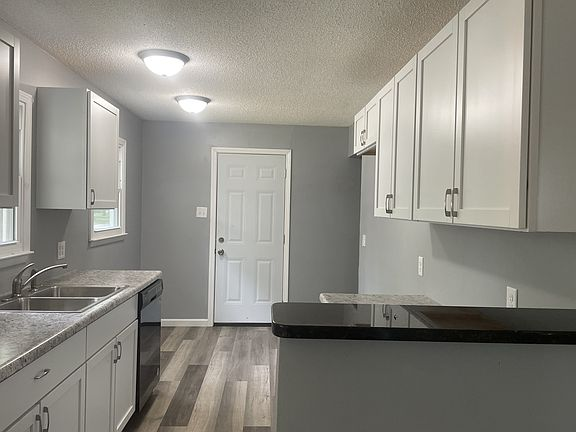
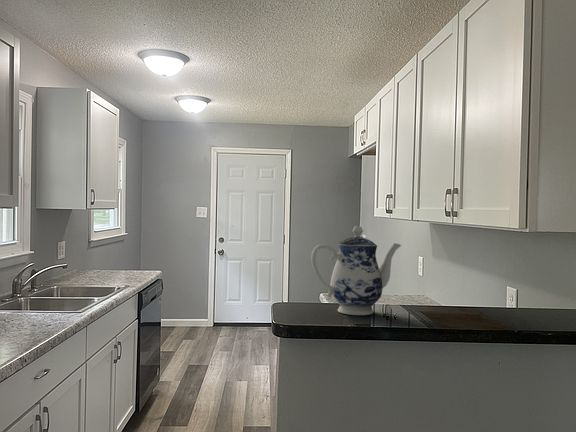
+ teapot [310,225,402,316]
